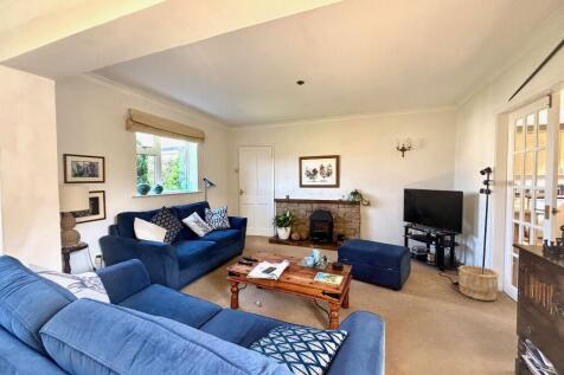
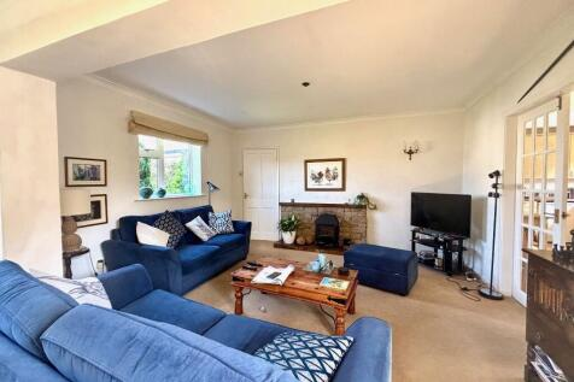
- wooden bucket [457,264,500,302]
